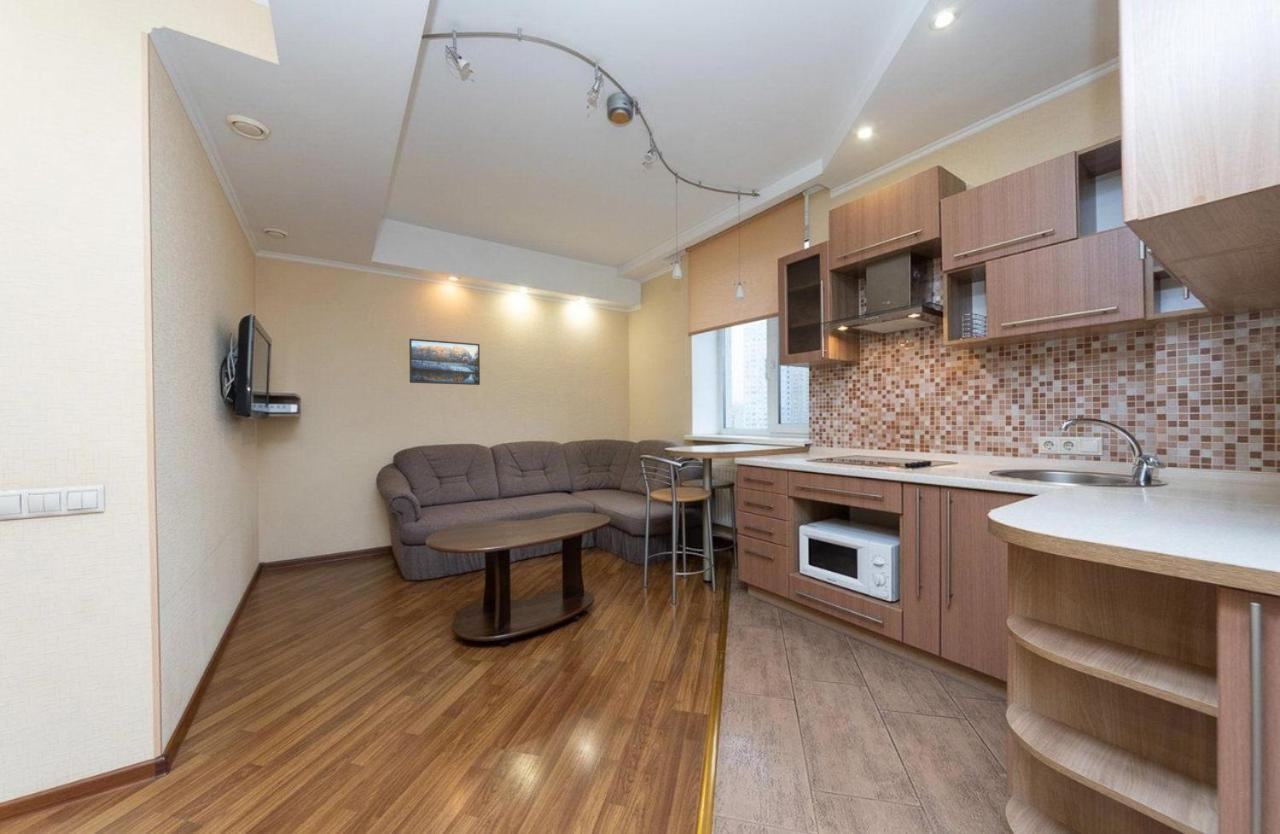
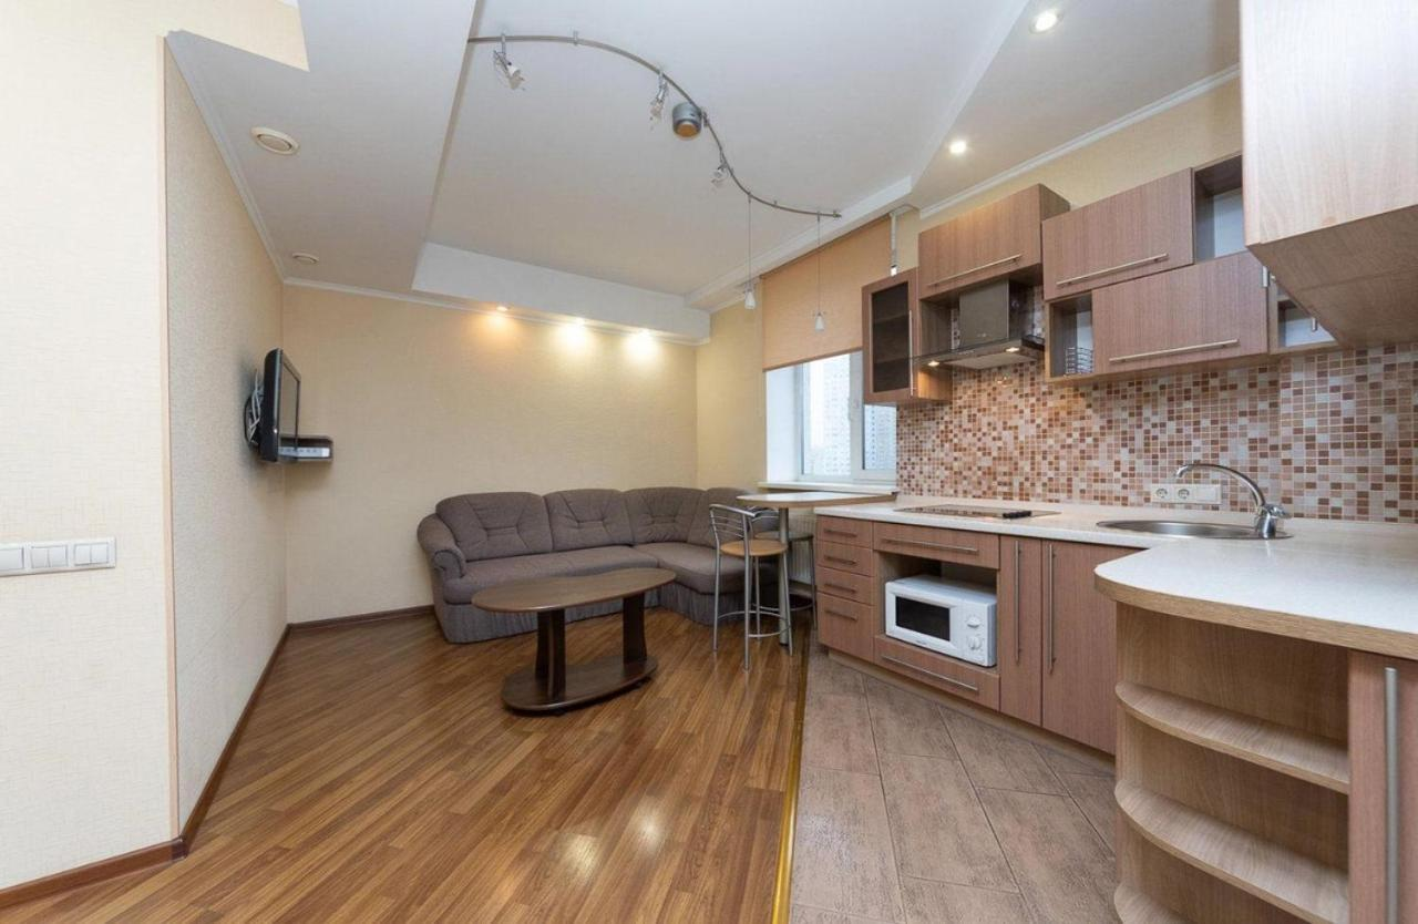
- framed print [408,338,481,386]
